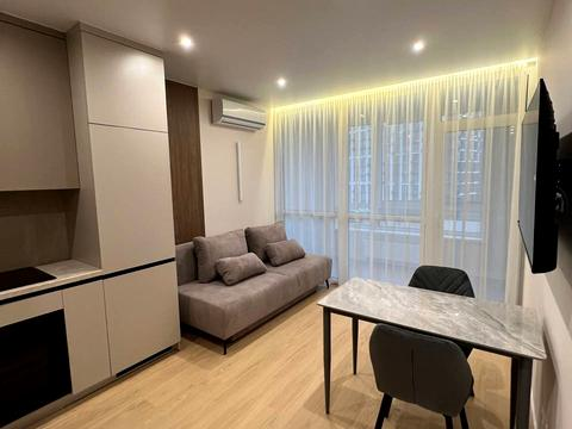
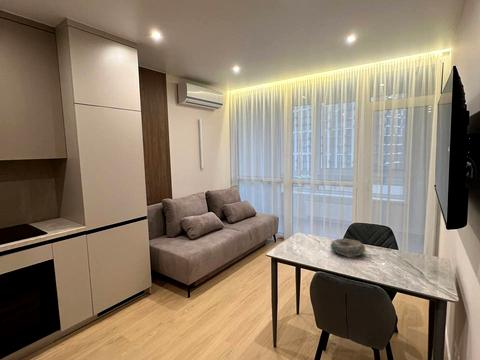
+ decorative bowl [329,238,366,257]
